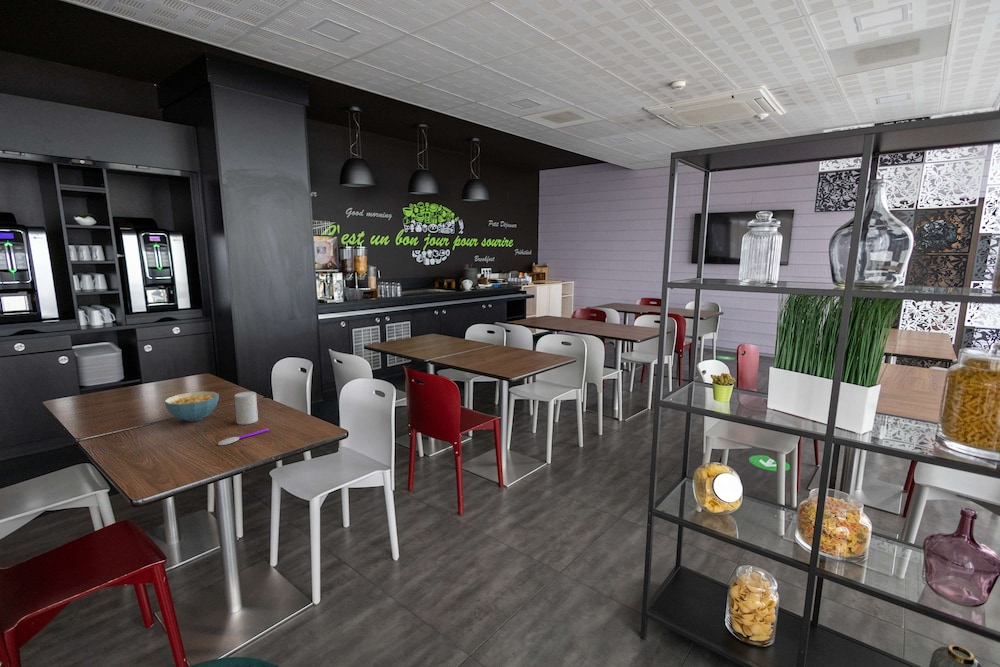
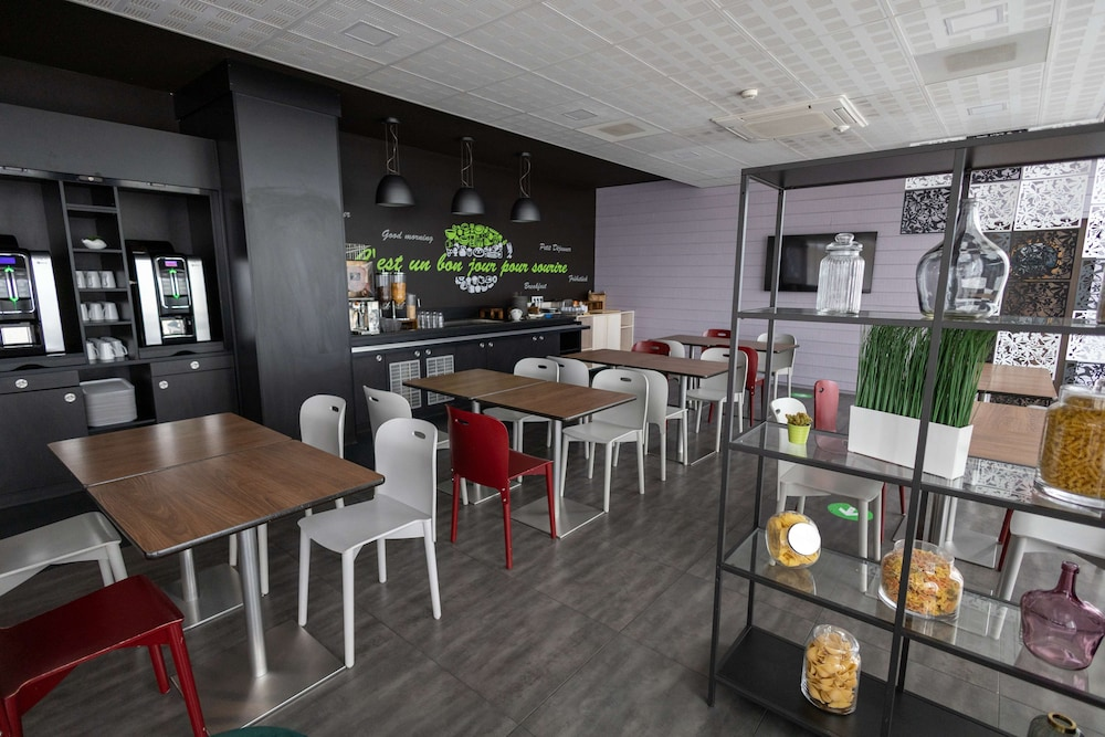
- spoon [217,428,270,446]
- cup [234,391,259,425]
- cereal bowl [163,390,220,422]
